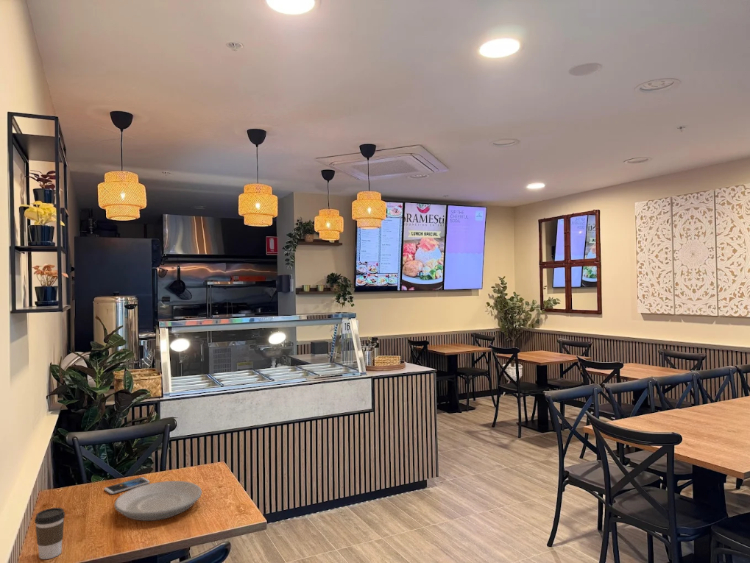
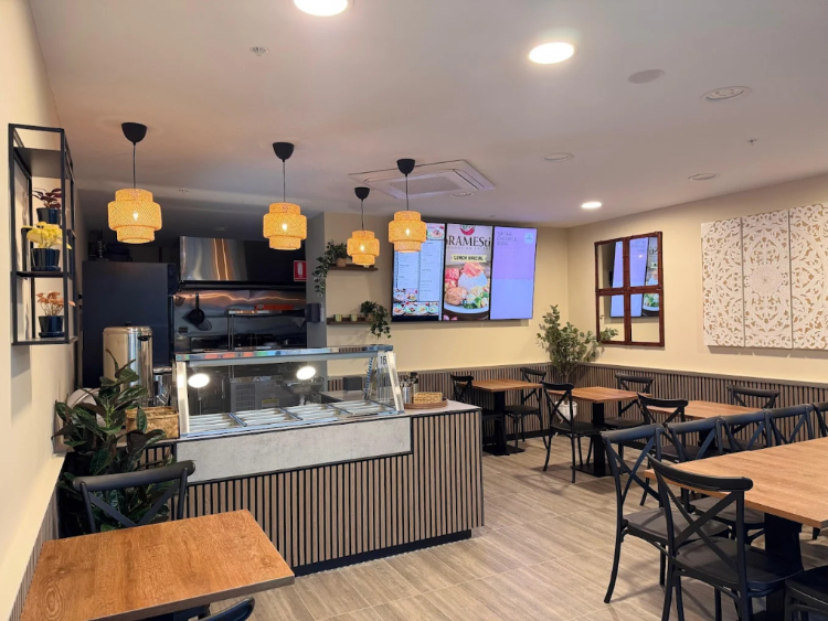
- plate [113,480,203,522]
- coffee cup [34,507,66,560]
- smartphone [103,476,151,495]
